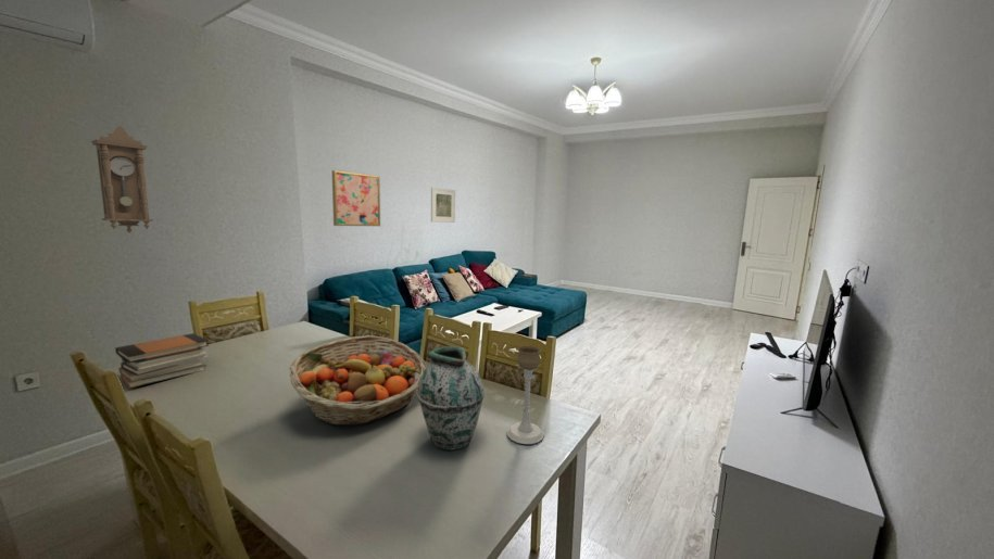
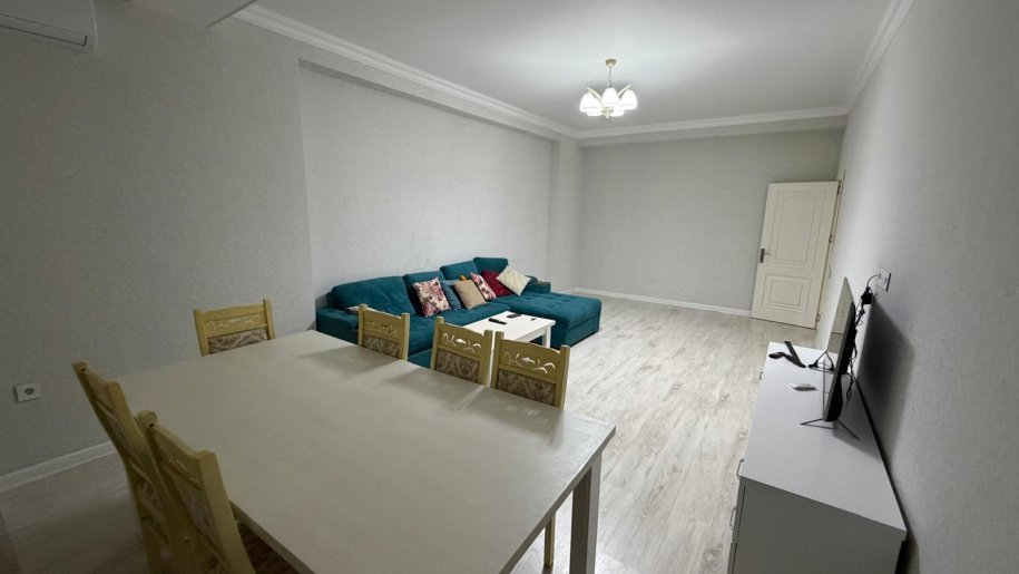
- pendulum clock [90,125,154,234]
- wall art [331,169,381,227]
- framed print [430,187,456,224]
- fruit basket [288,334,427,427]
- vase [416,345,486,452]
- candle holder [506,345,545,445]
- book stack [114,332,210,390]
